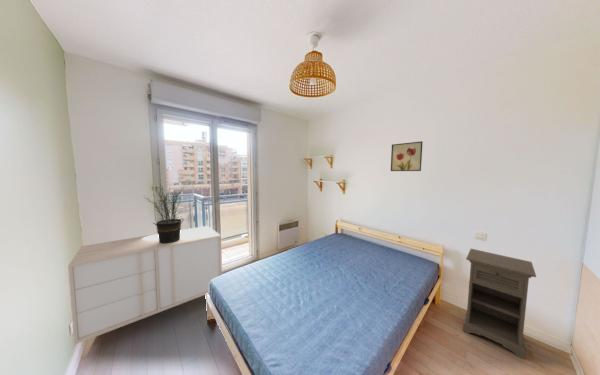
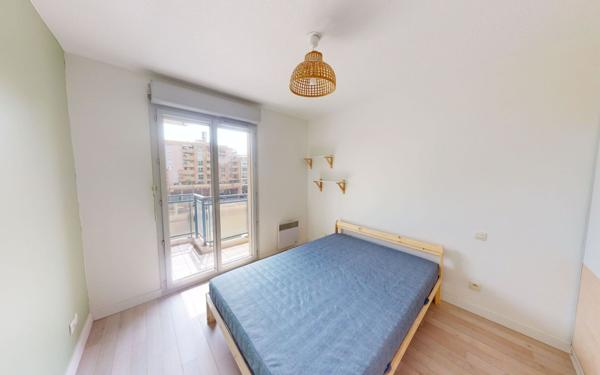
- potted plant [142,183,188,244]
- cabinet [67,225,223,360]
- wall art [390,140,423,172]
- nightstand [462,248,537,360]
